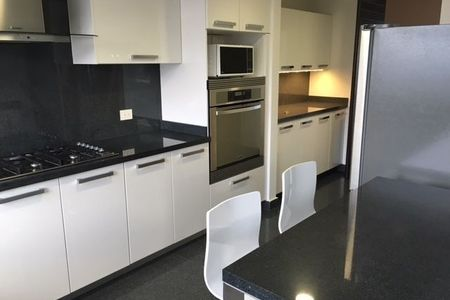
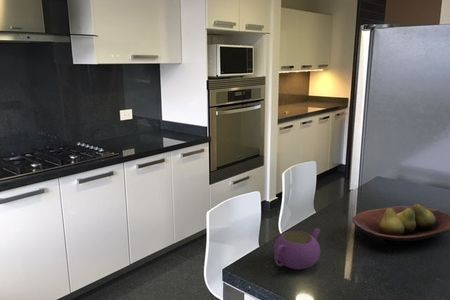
+ fruit bowl [351,203,450,245]
+ teapot [273,227,322,270]
